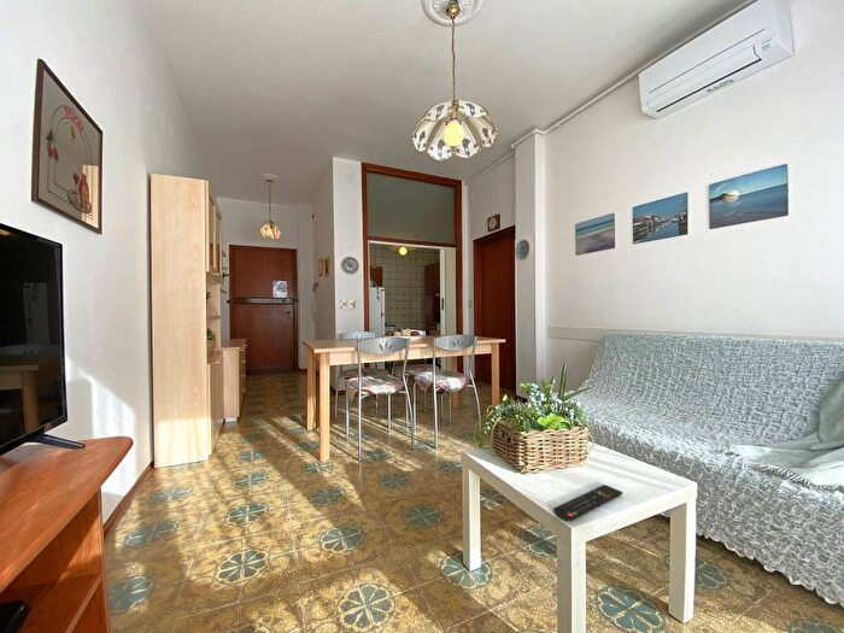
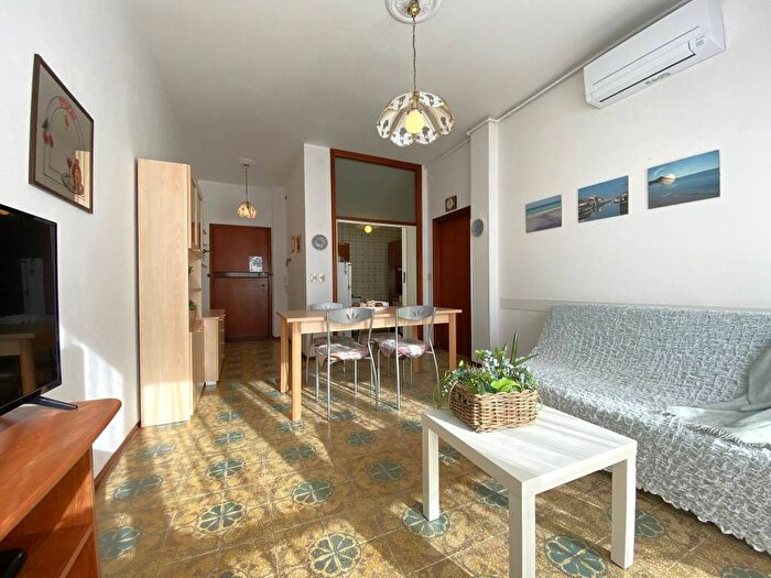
- remote control [552,483,623,522]
